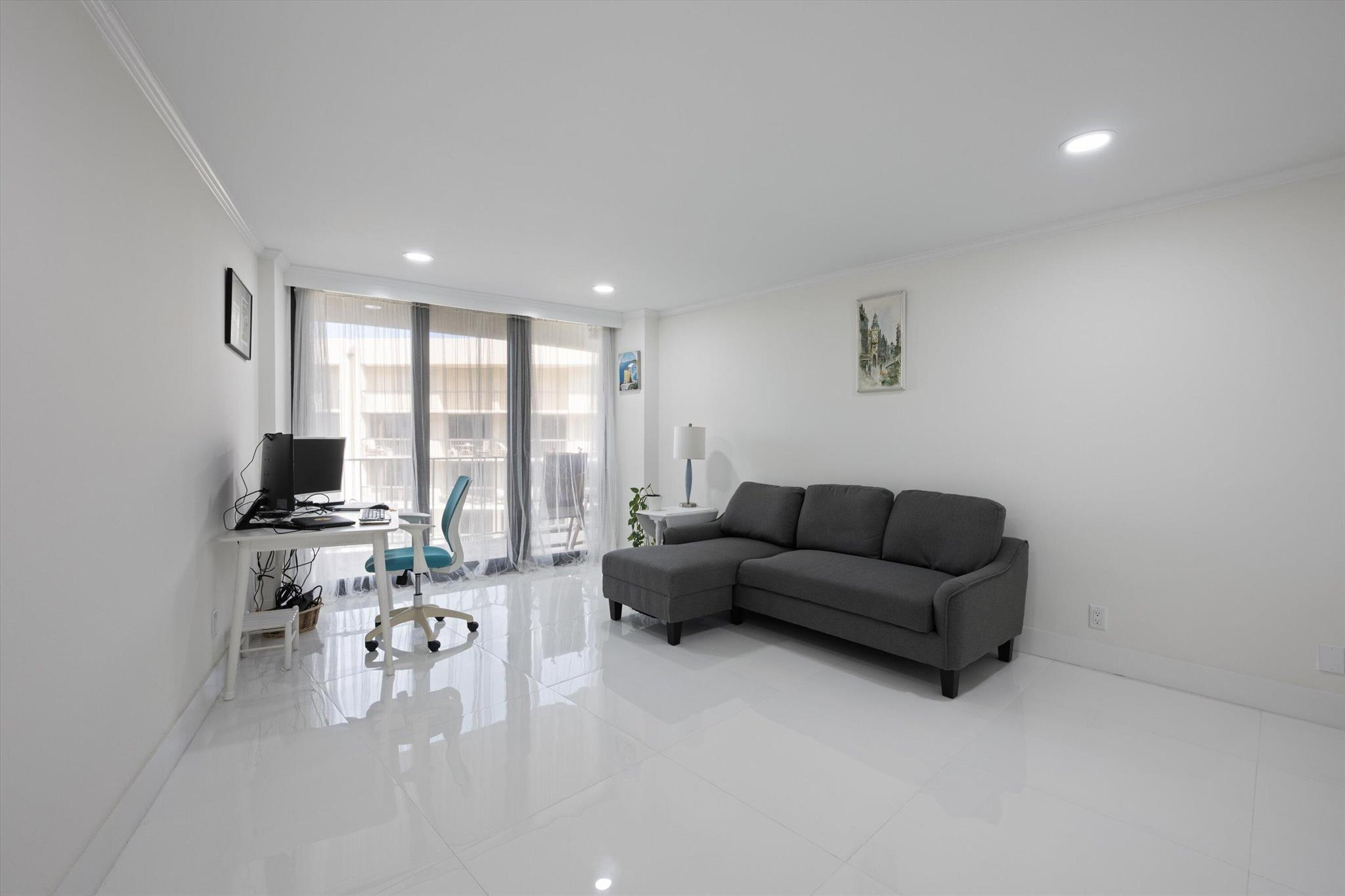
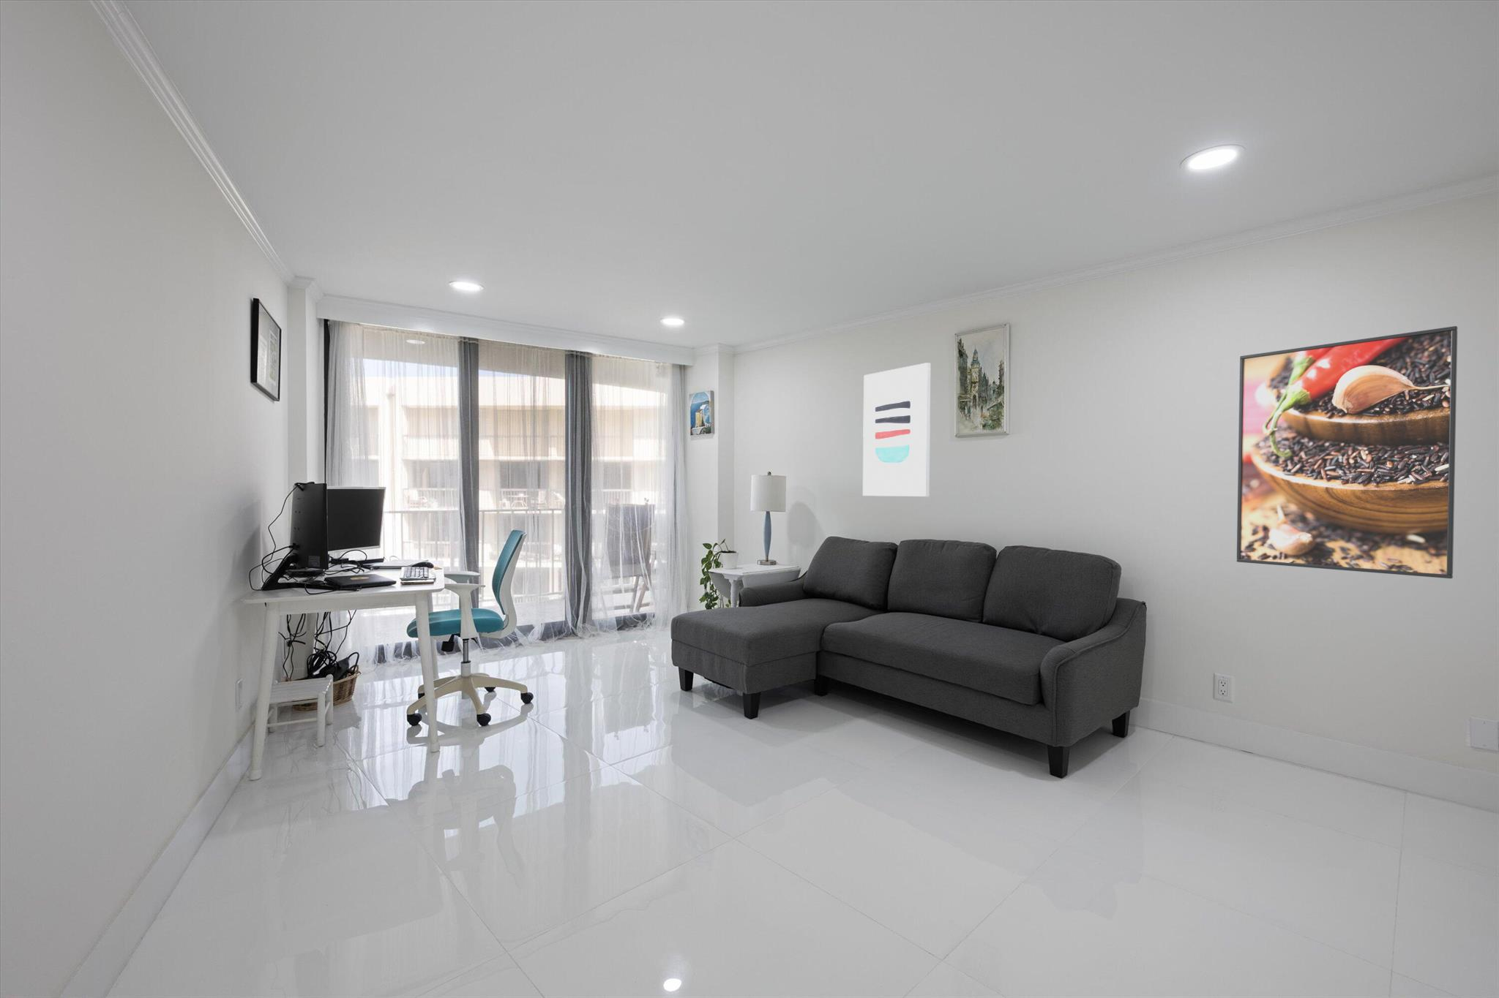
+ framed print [1236,325,1458,579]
+ wall art [863,362,931,497]
